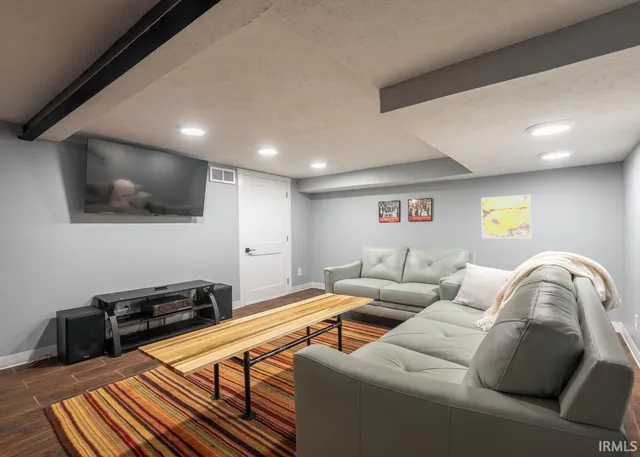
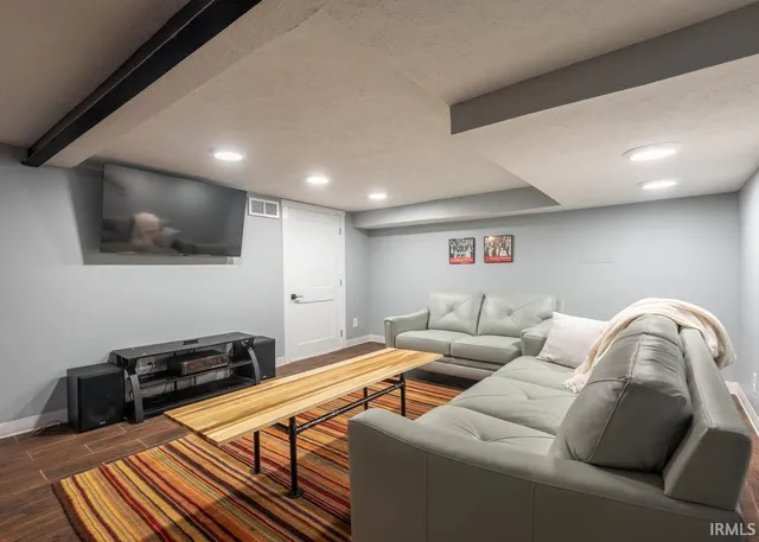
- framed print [480,194,532,239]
